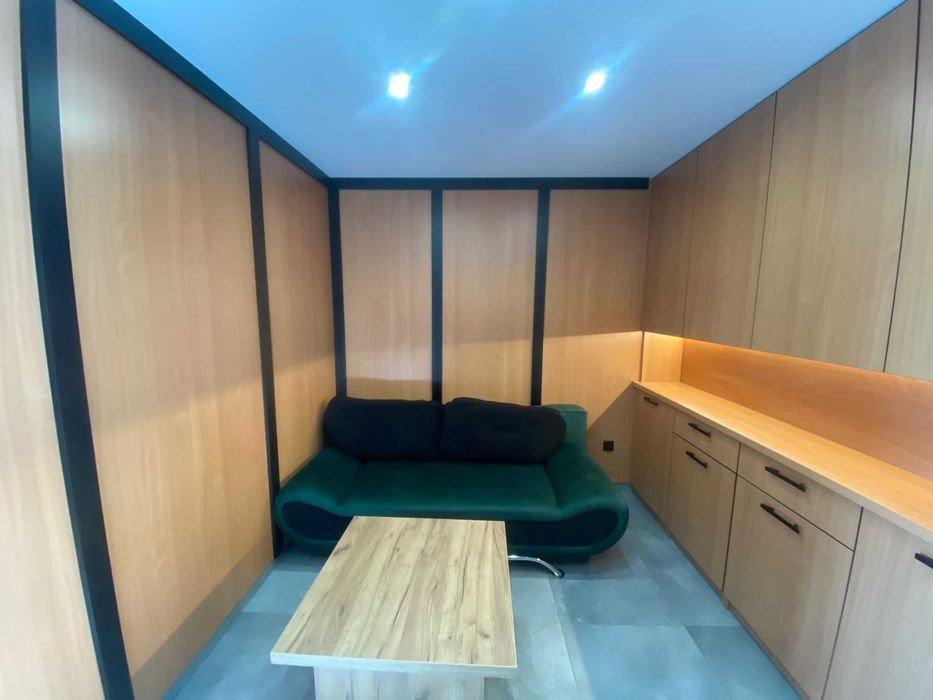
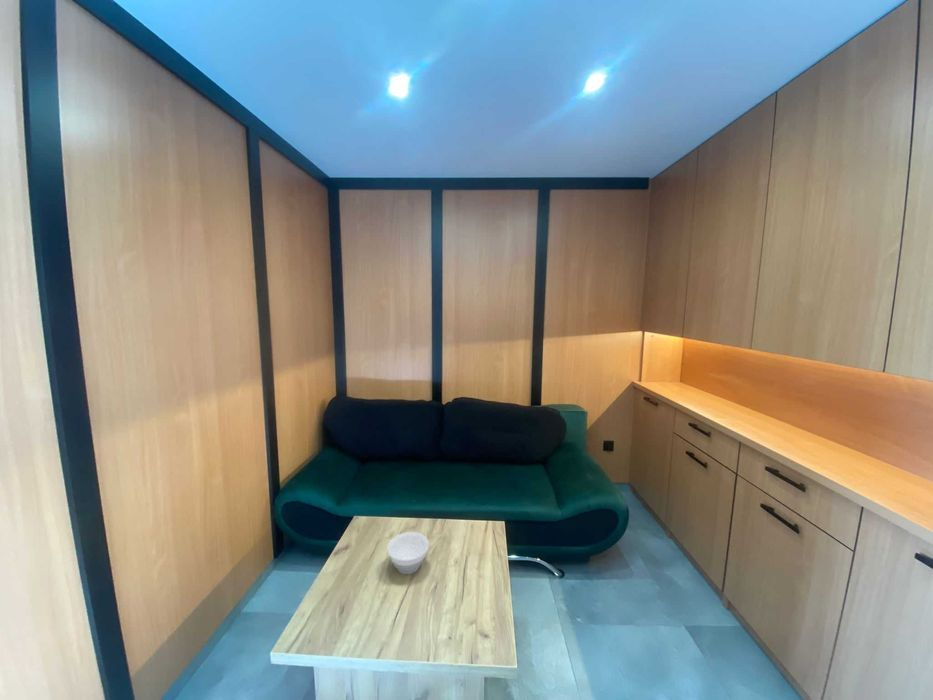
+ bowl [386,531,430,575]
